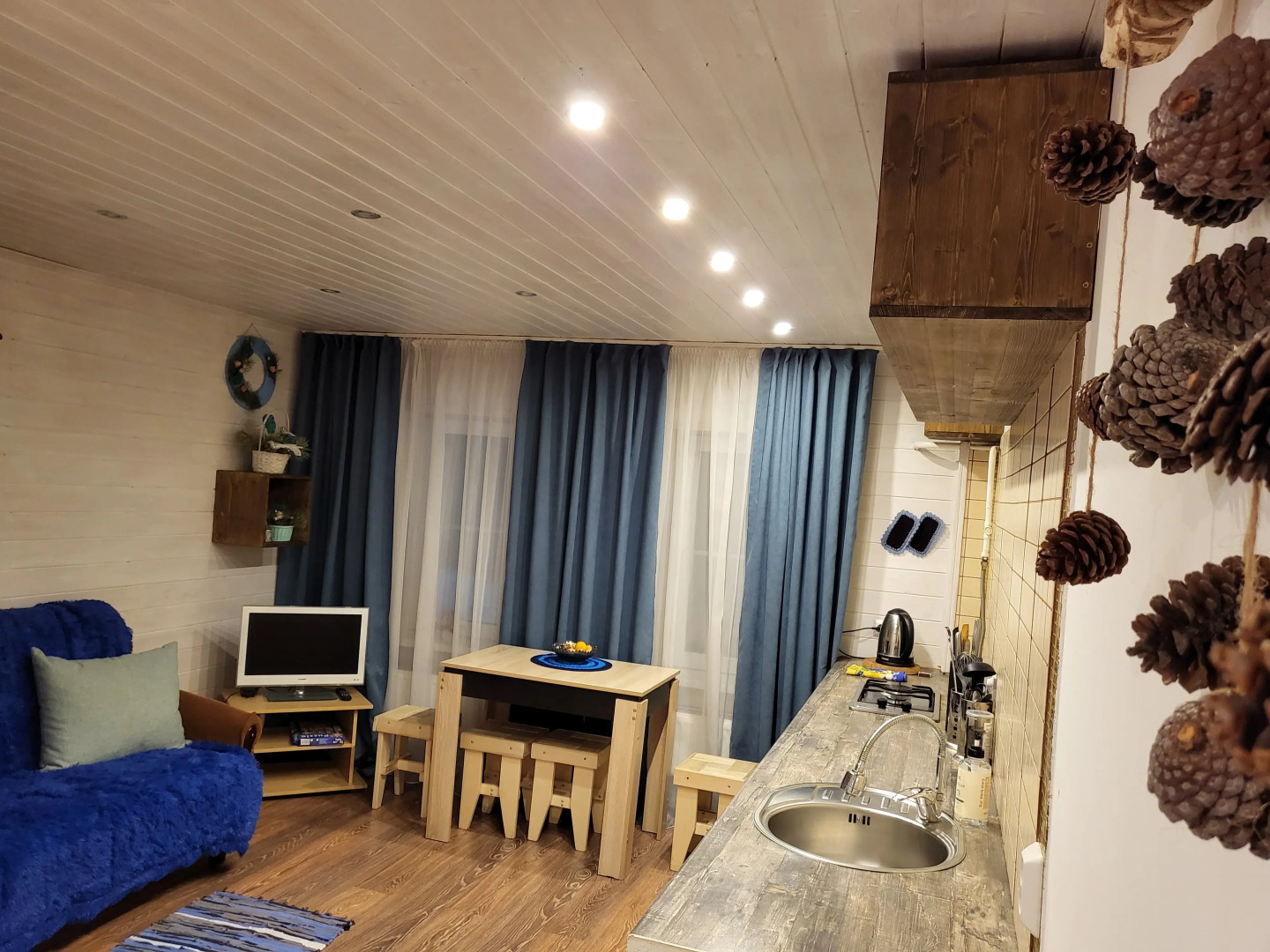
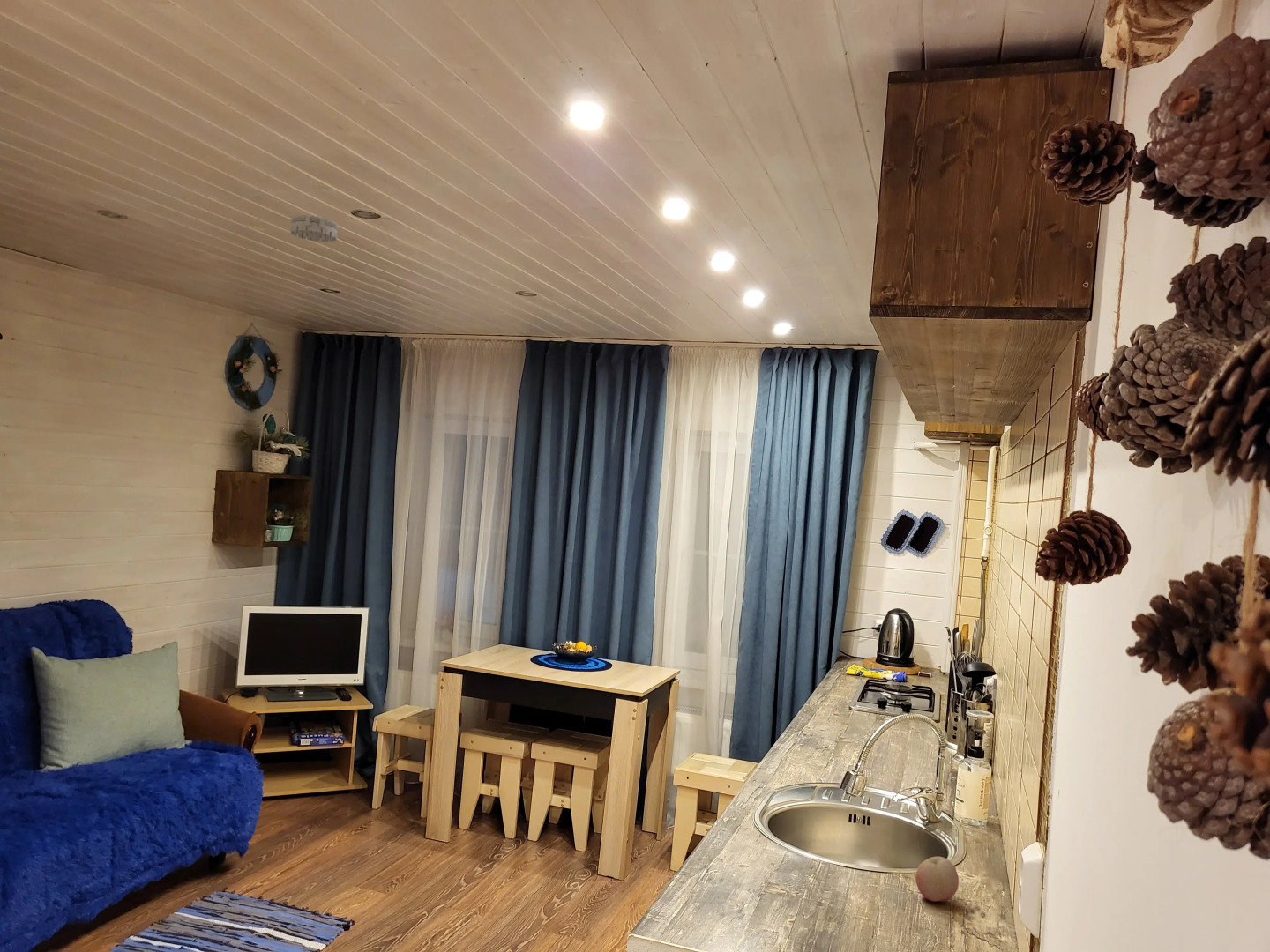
+ smoke detector [289,214,339,243]
+ fruit [915,856,960,903]
